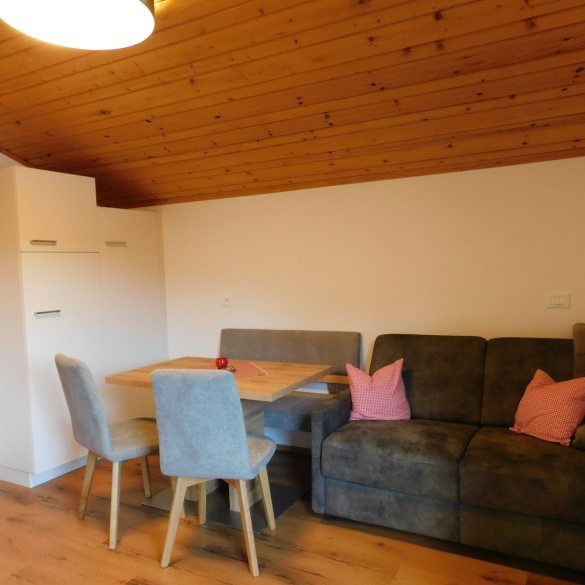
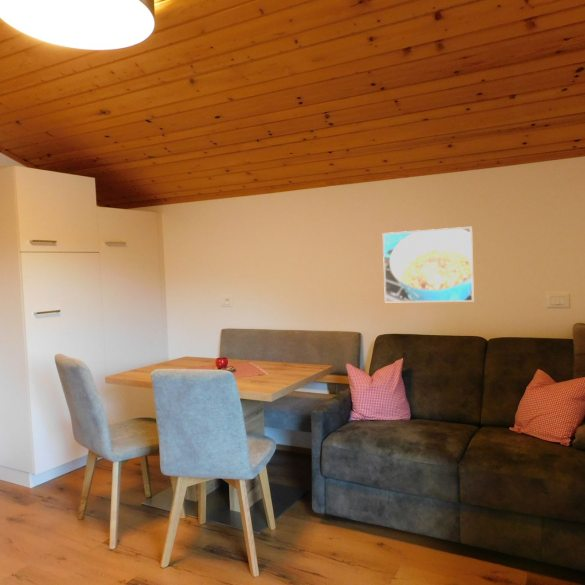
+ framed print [382,226,475,303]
